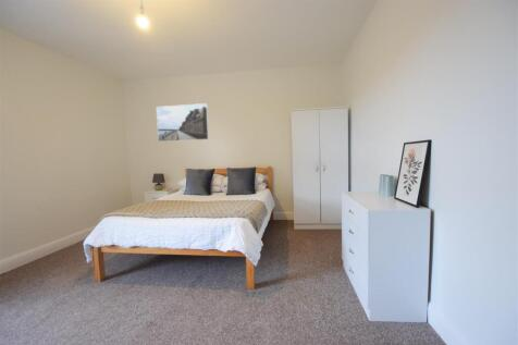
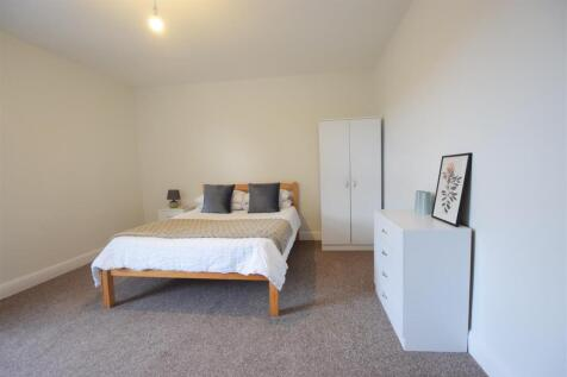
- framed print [156,102,210,143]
